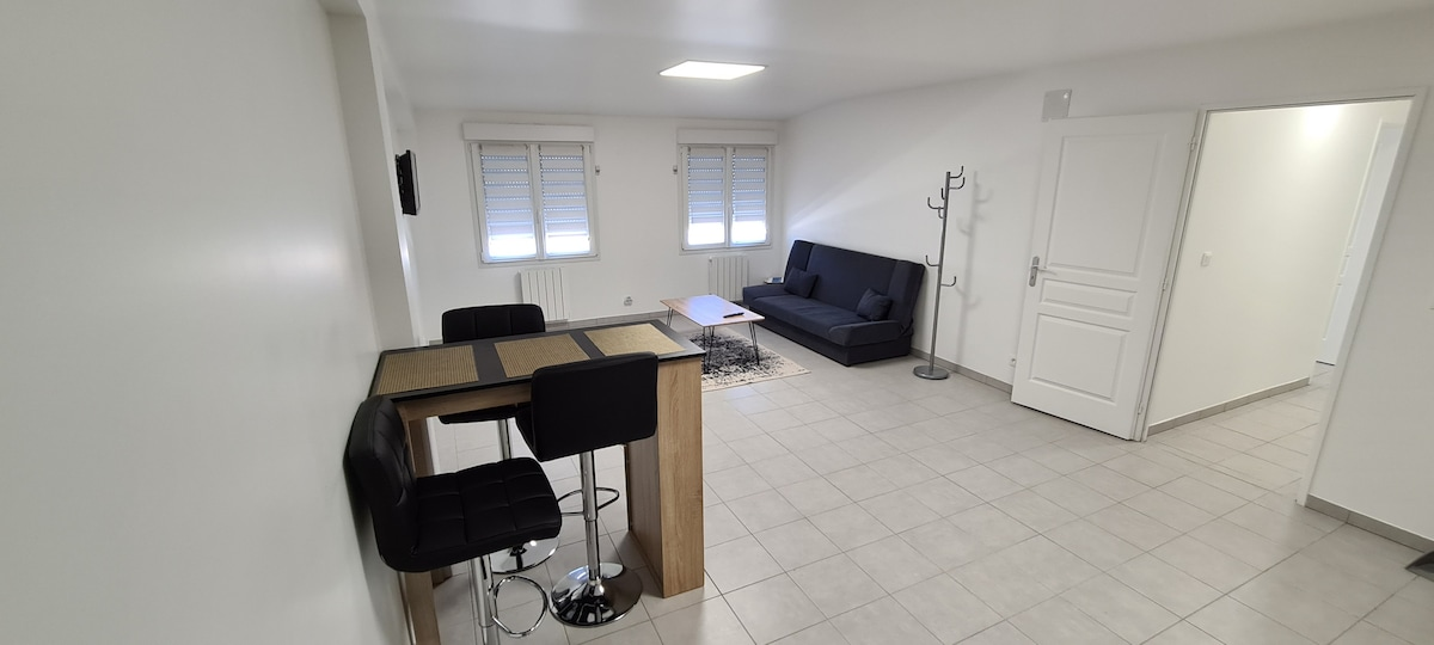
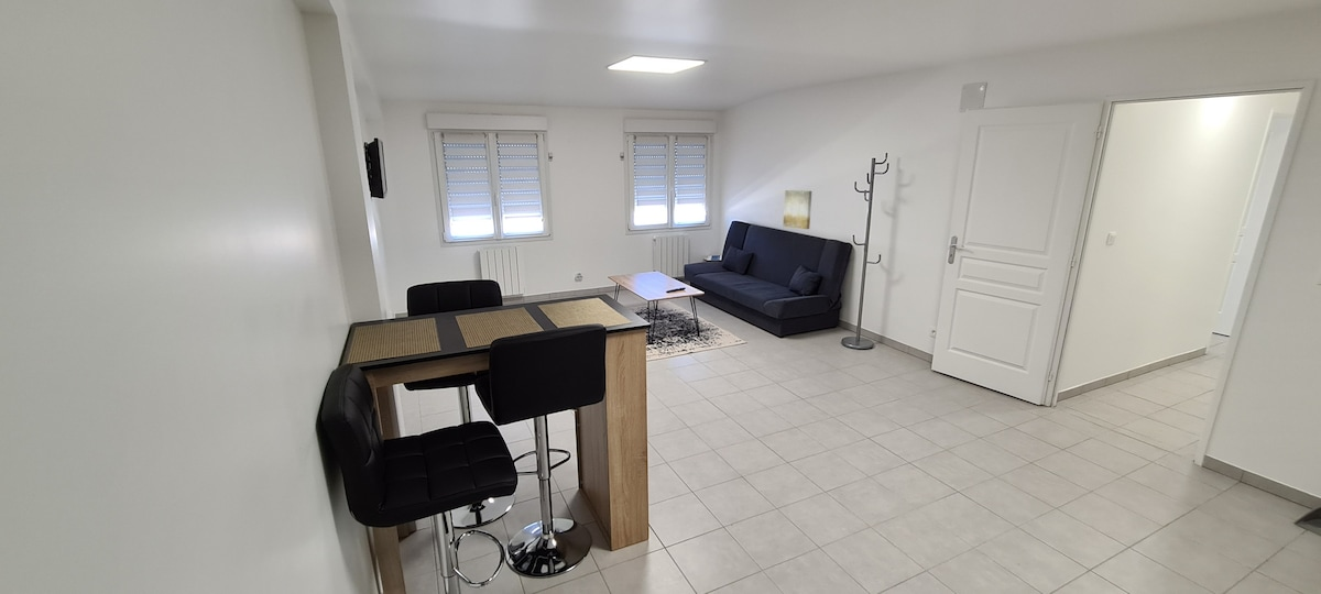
+ wall art [782,189,812,230]
